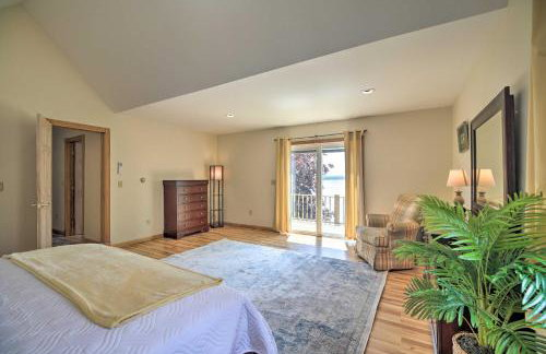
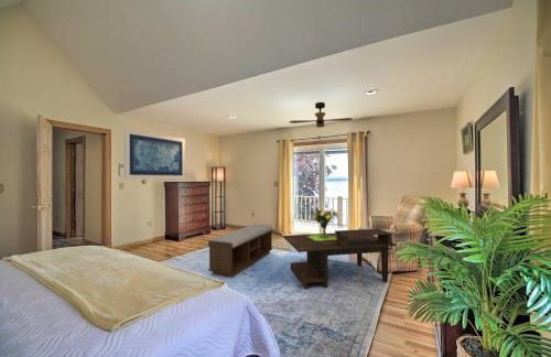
+ wall art [122,128,186,180]
+ coffee table [282,228,398,291]
+ ceiling fan [289,101,354,129]
+ bouquet [309,206,338,241]
+ bench [207,224,273,279]
